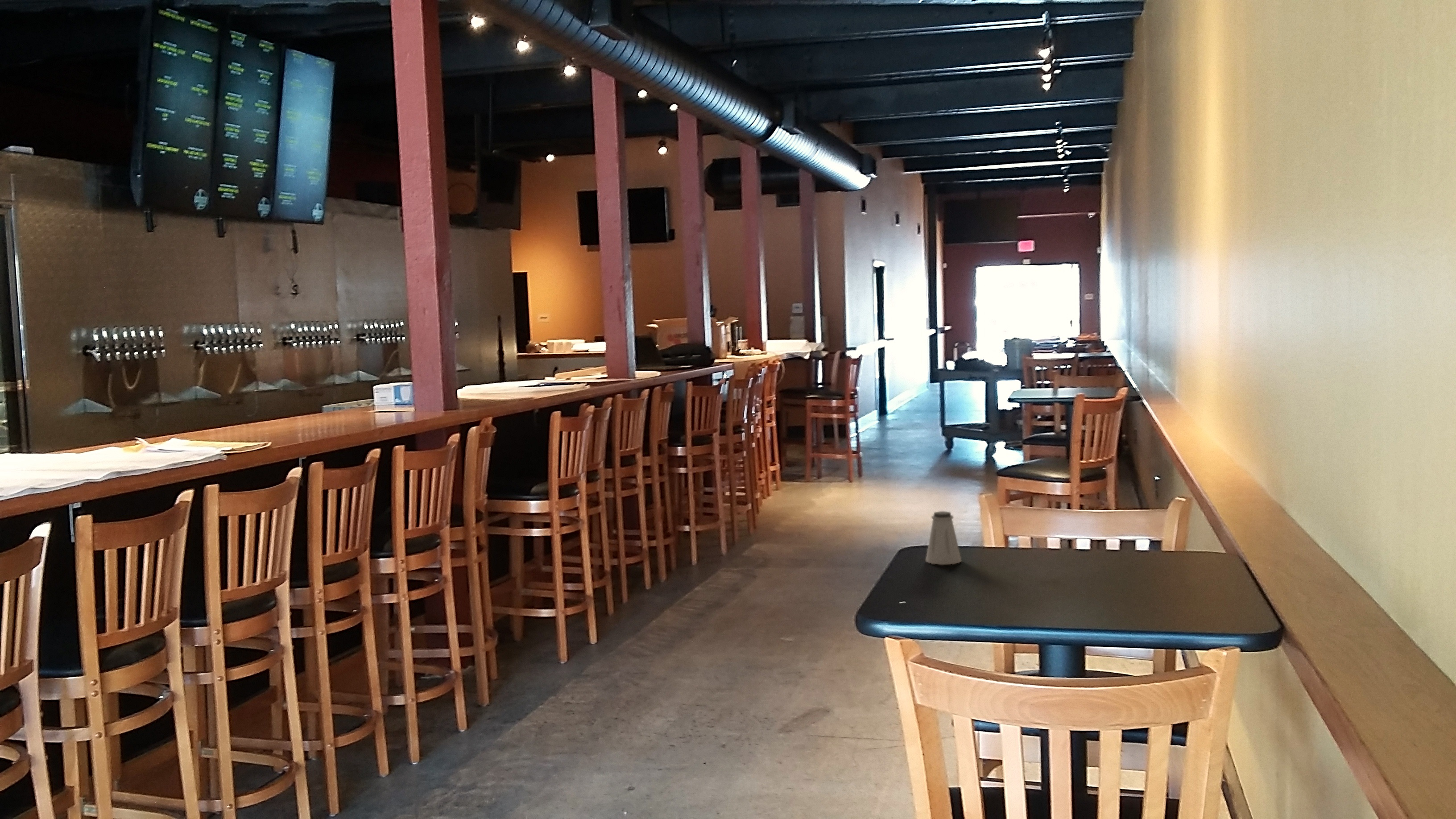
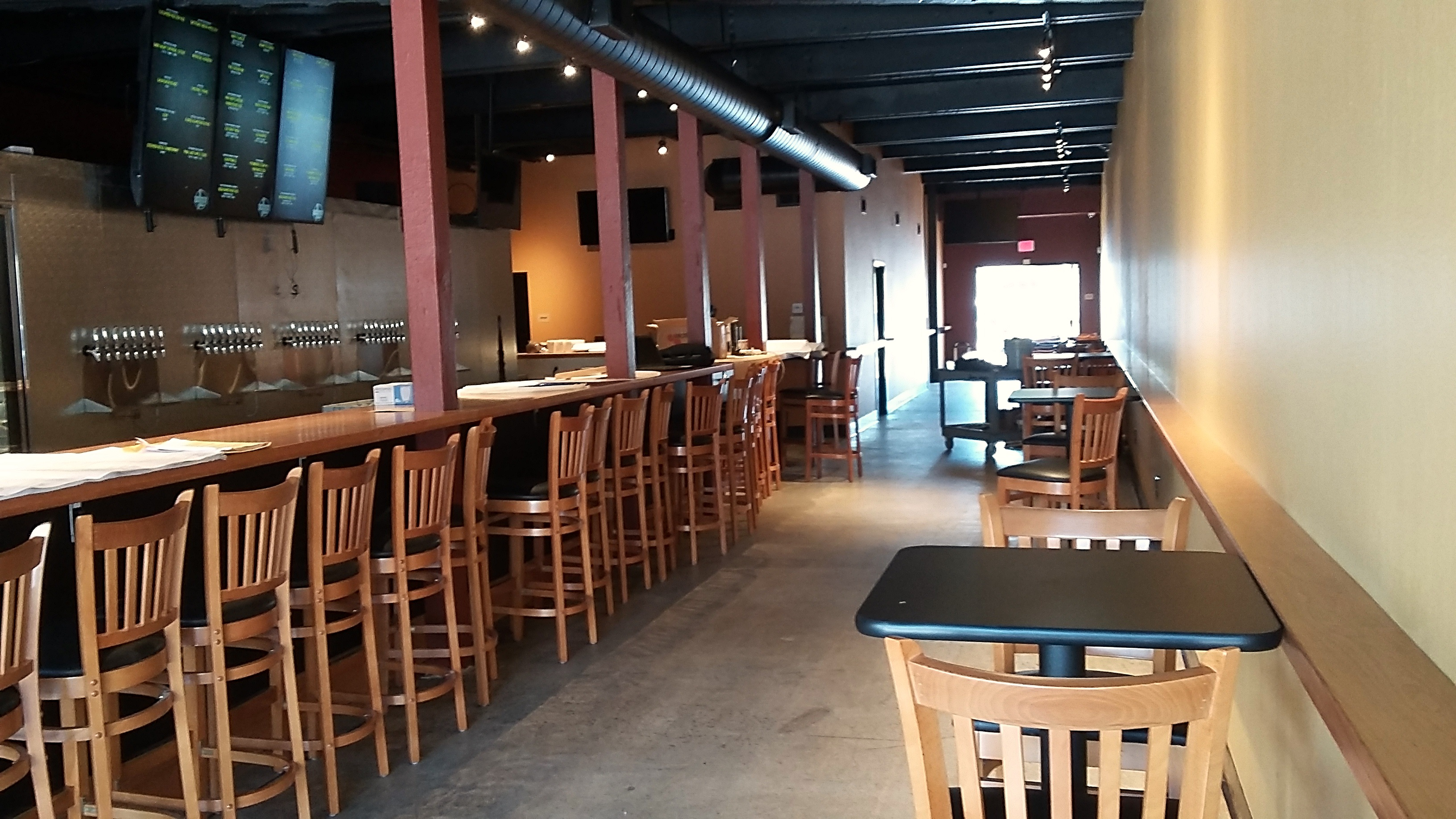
- saltshaker [926,511,962,565]
